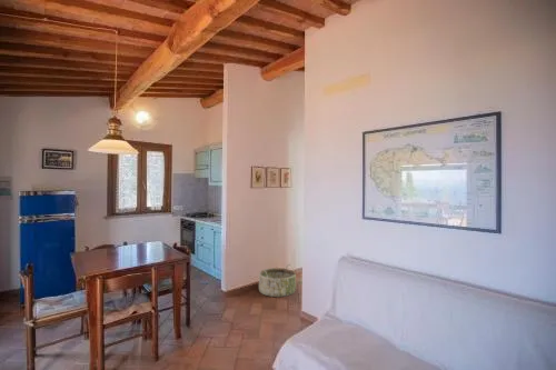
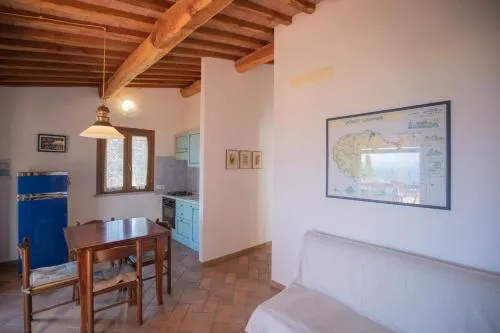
- basket [258,263,297,298]
